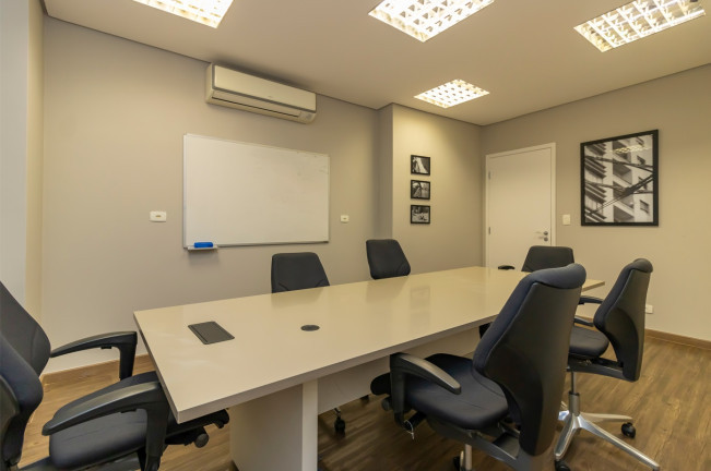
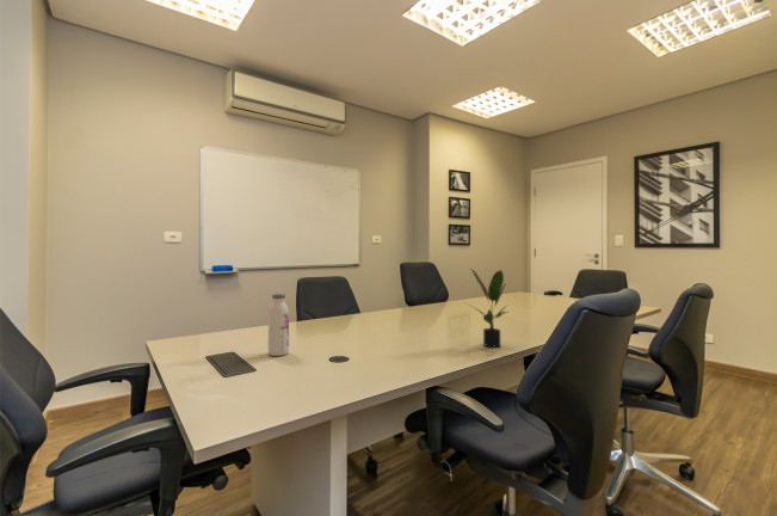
+ potted plant [463,268,511,348]
+ water bottle [267,293,290,357]
